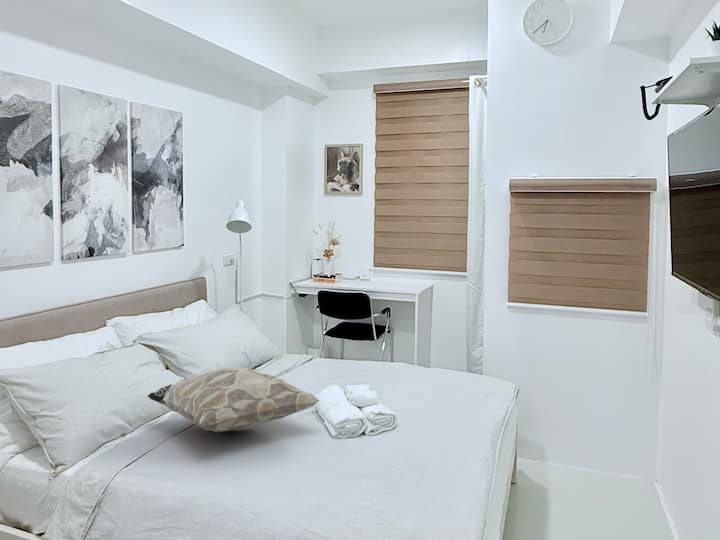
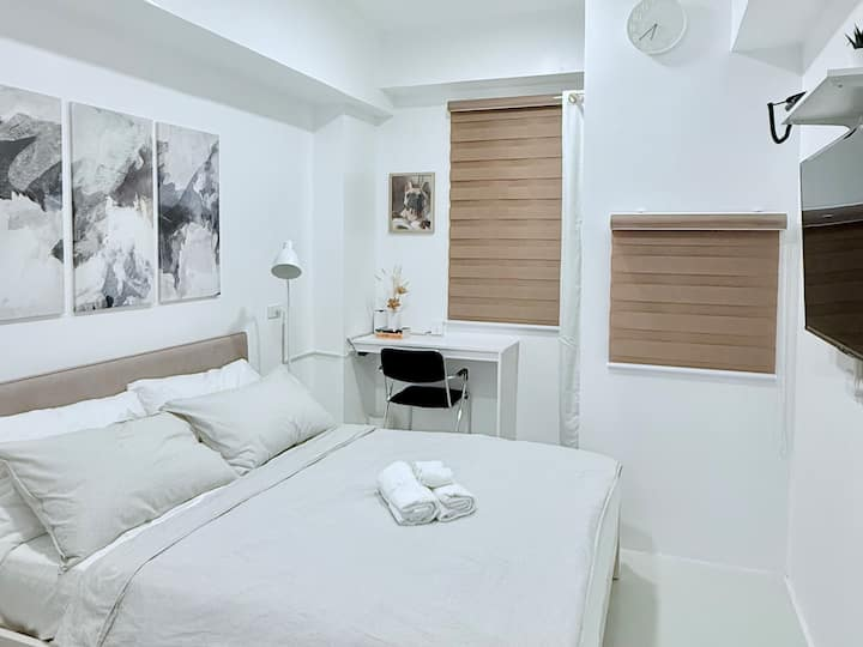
- decorative pillow [146,366,320,434]
